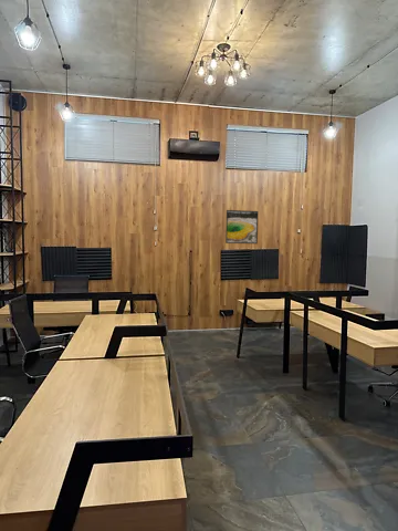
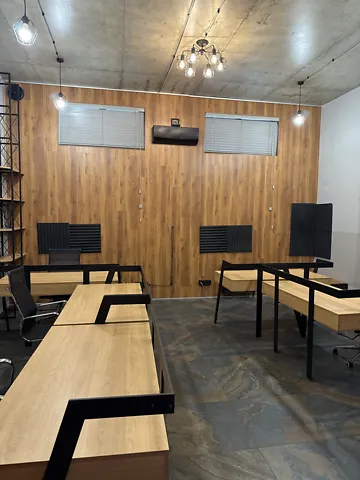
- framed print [224,209,260,244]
